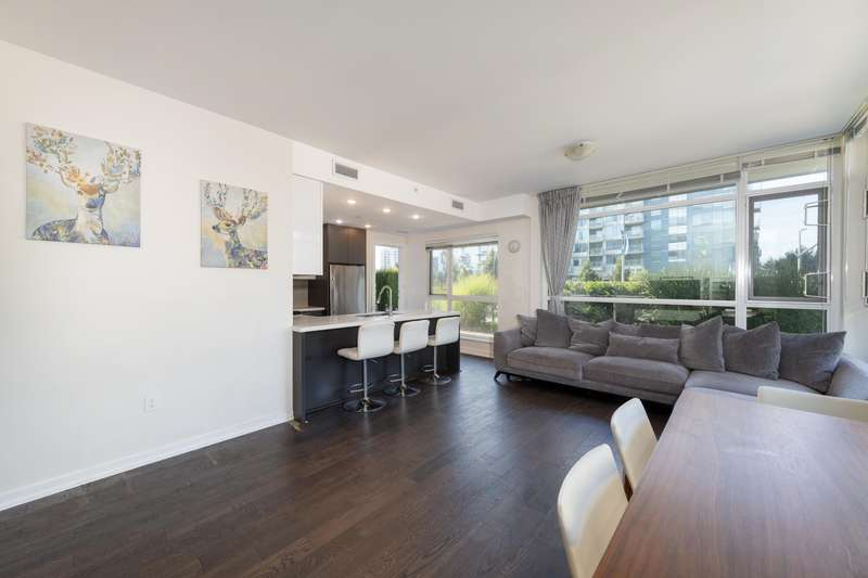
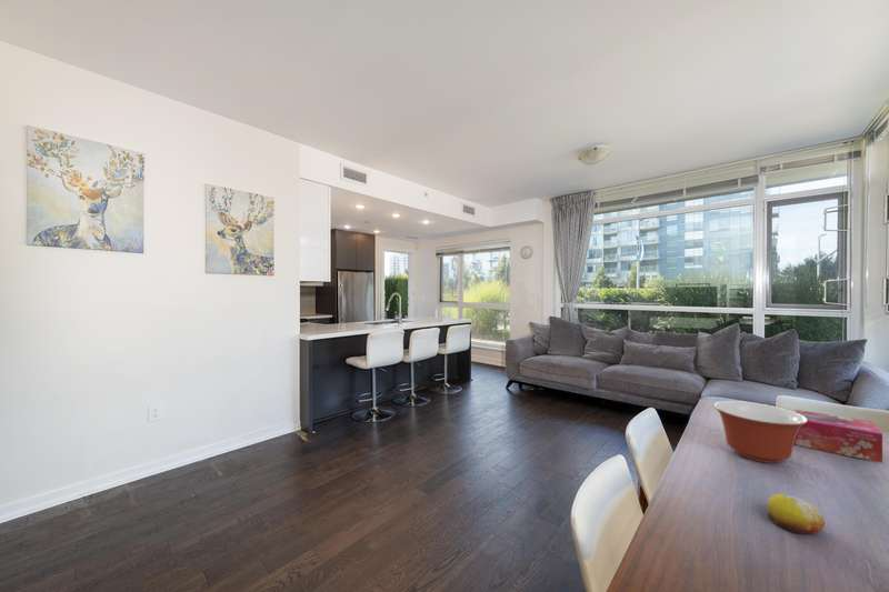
+ tissue box [770,404,883,464]
+ mixing bowl [713,400,807,464]
+ fruit [766,493,826,535]
